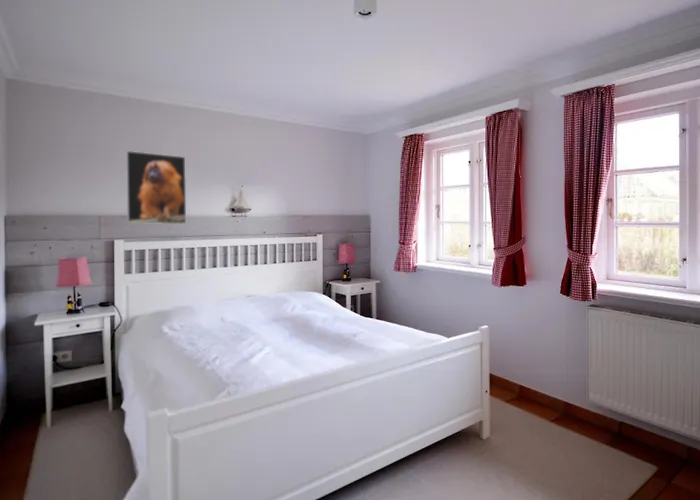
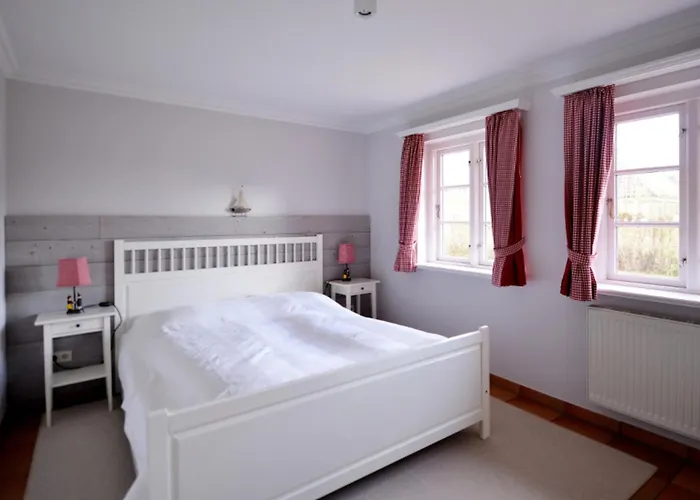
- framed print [125,150,187,225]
